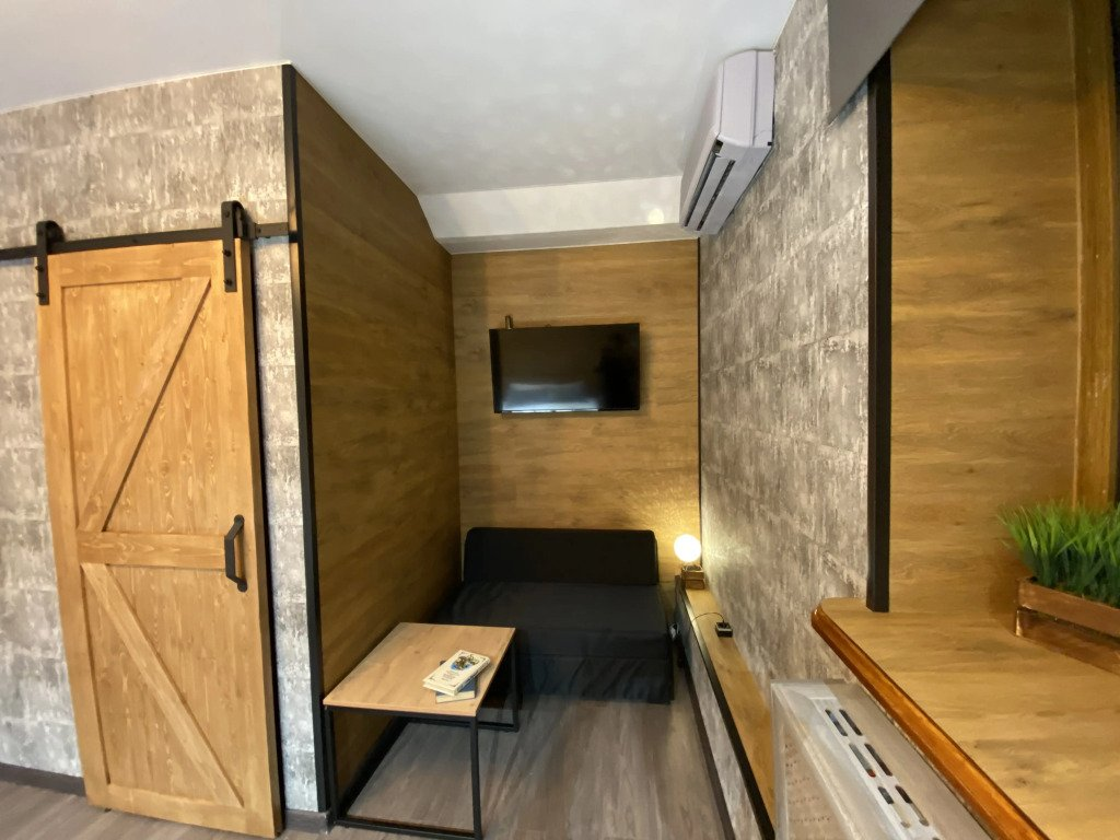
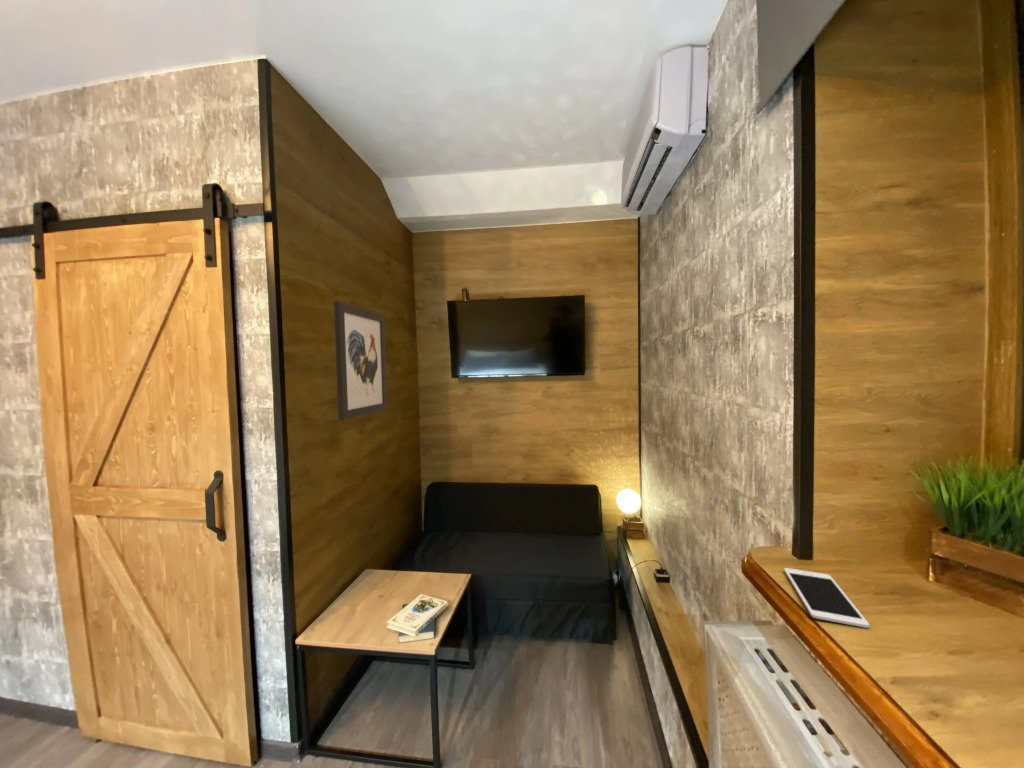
+ cell phone [783,567,870,629]
+ wall art [333,300,388,421]
